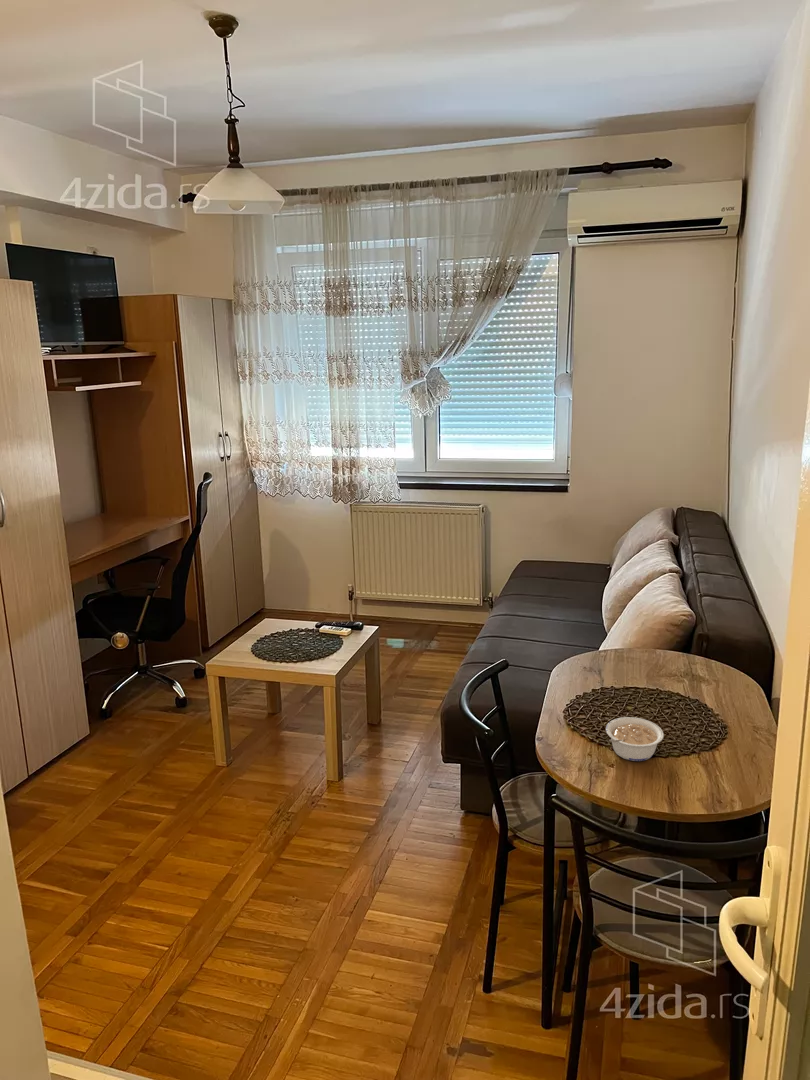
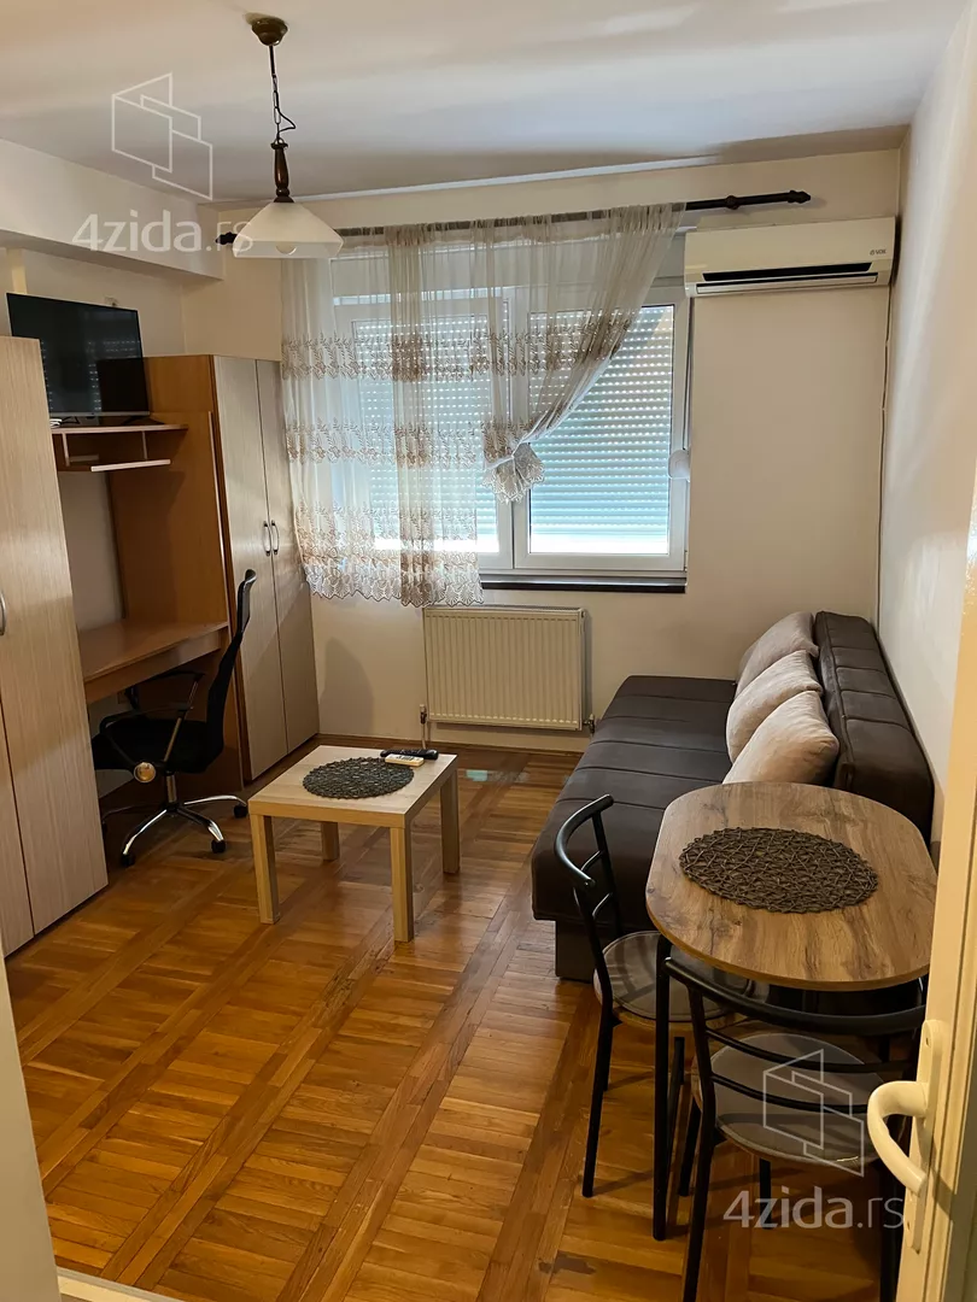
- legume [605,716,665,762]
